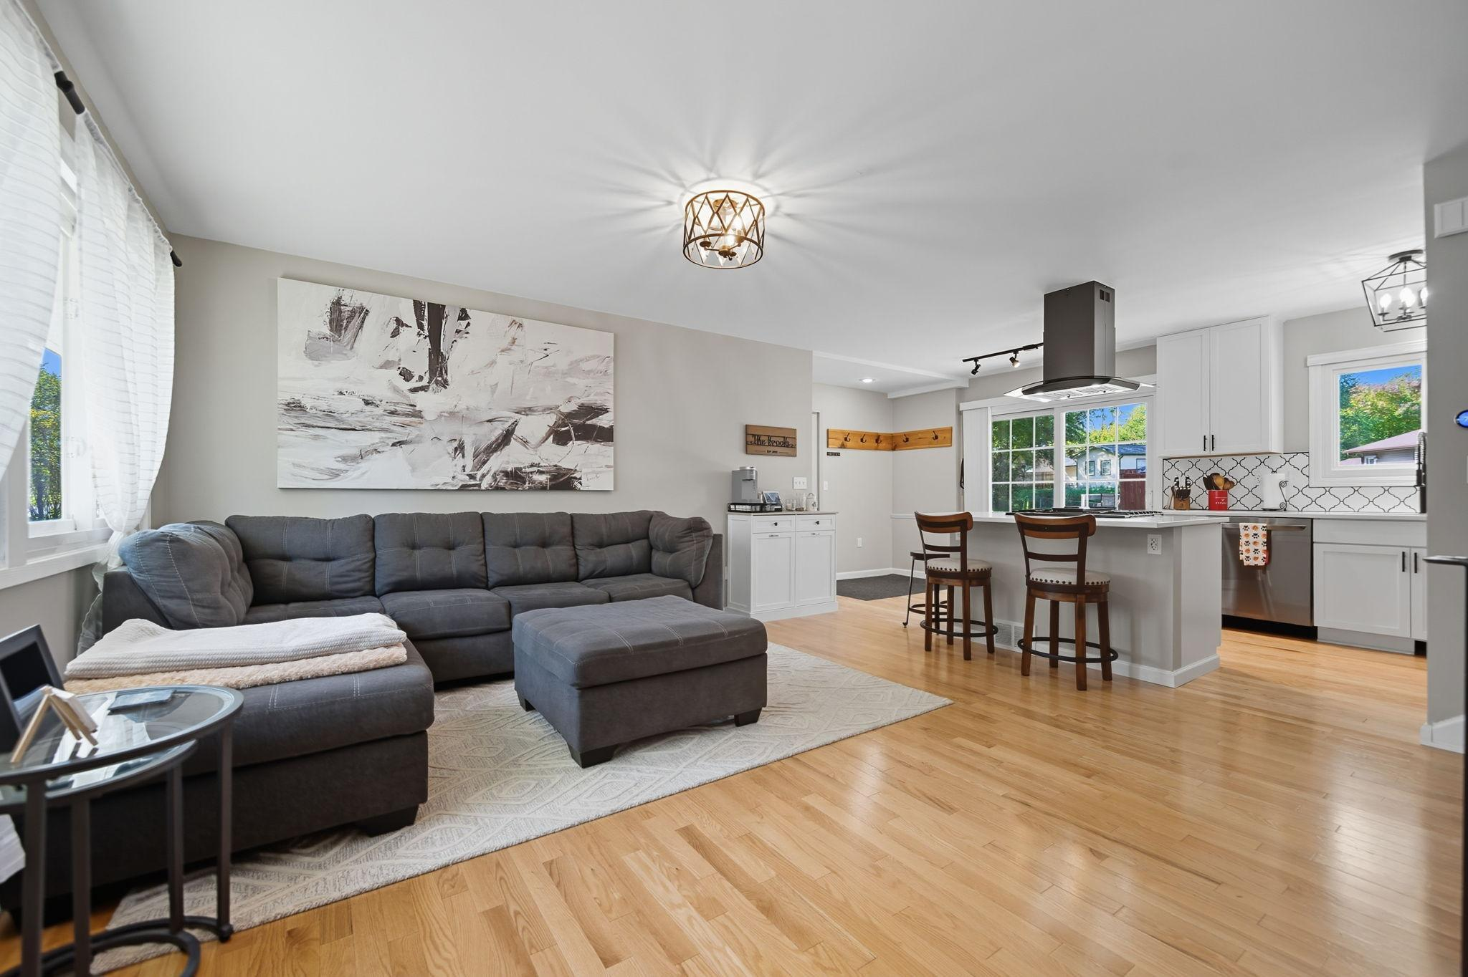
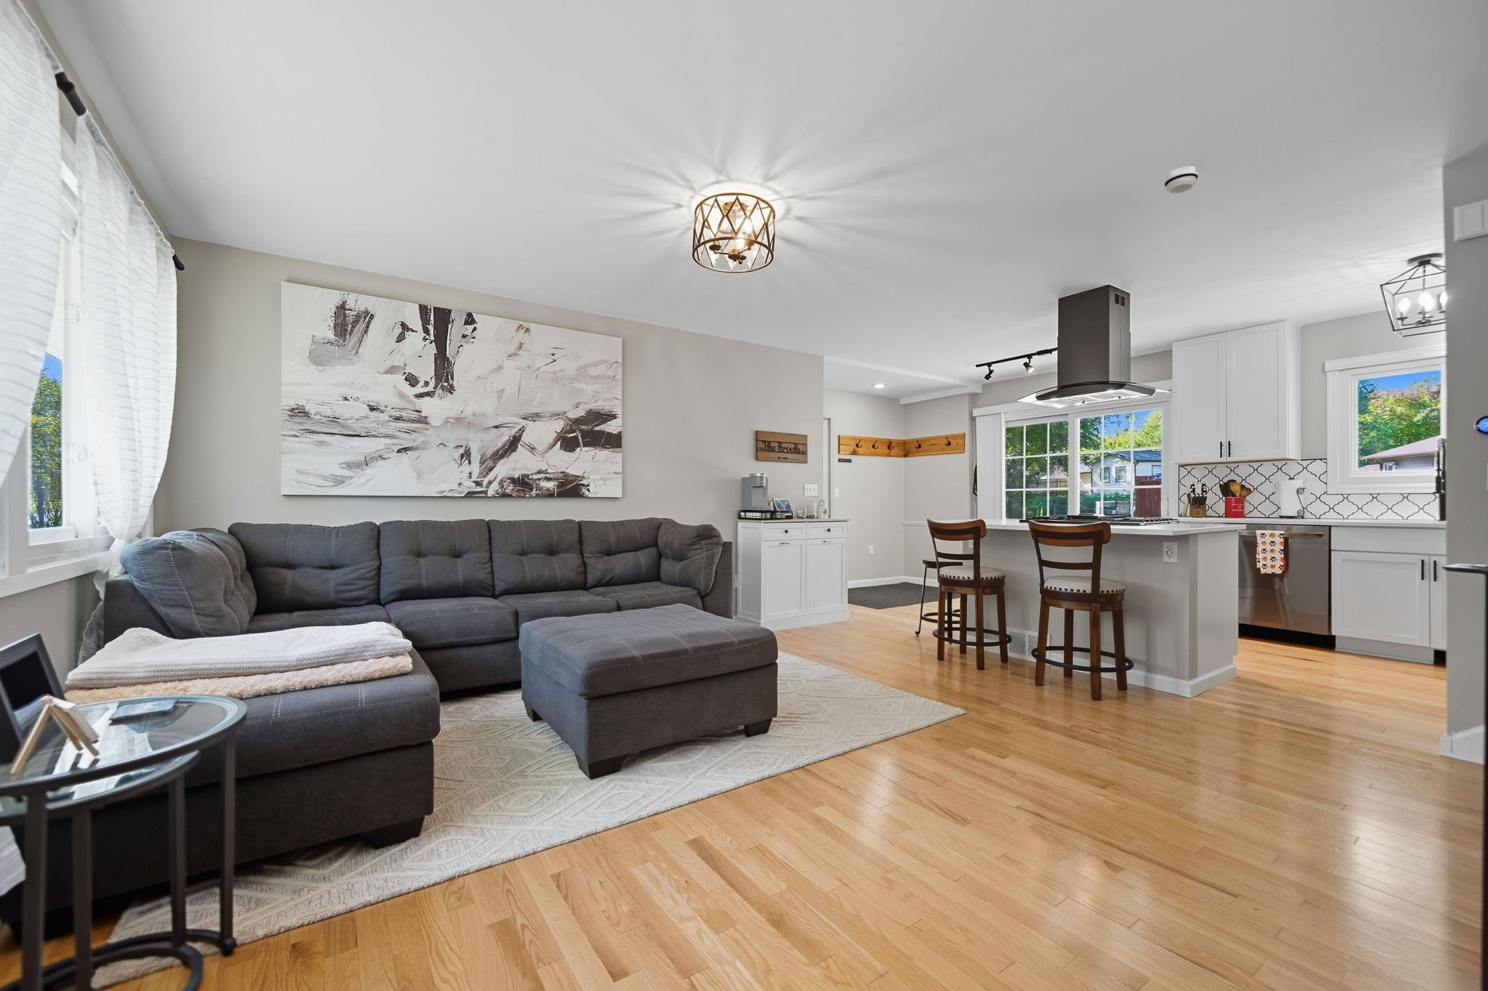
+ smoke detector [1164,166,1198,194]
